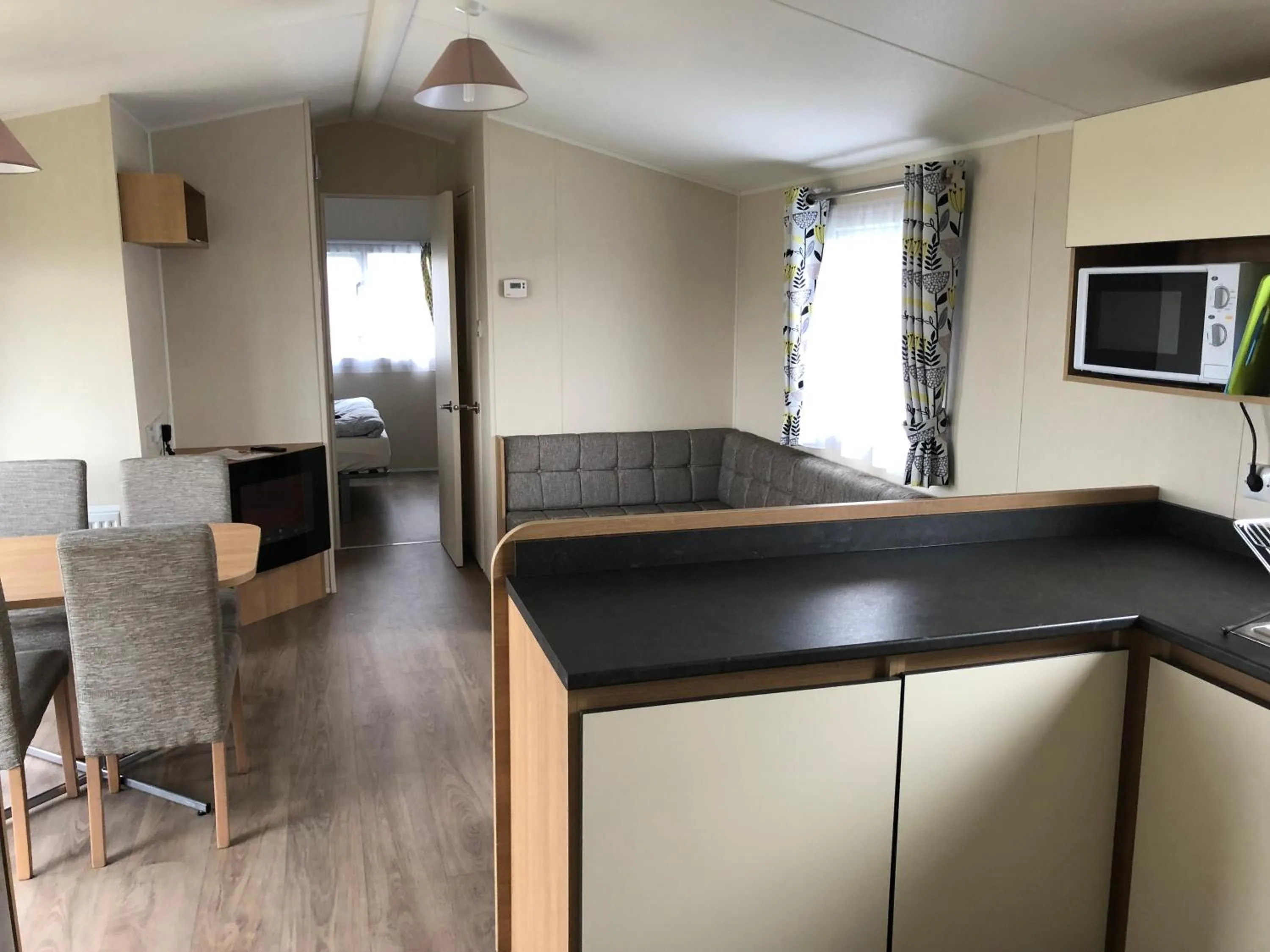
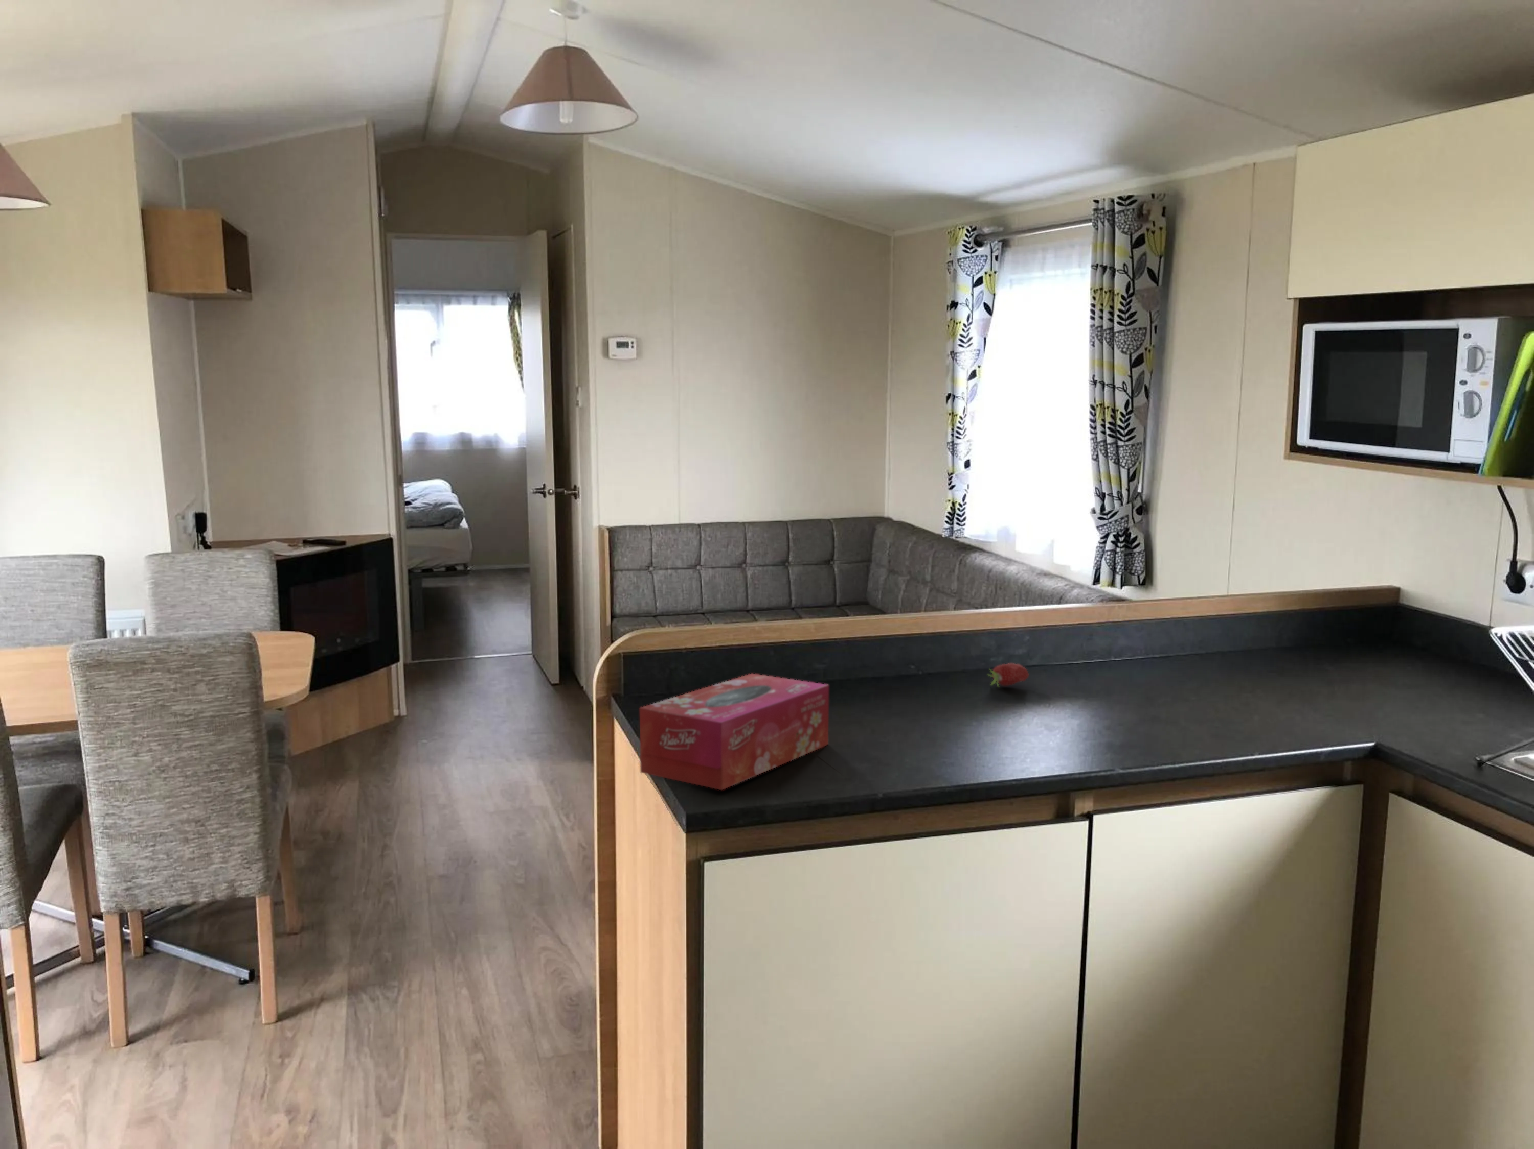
+ fruit [987,663,1029,688]
+ tissue box [639,673,830,791]
